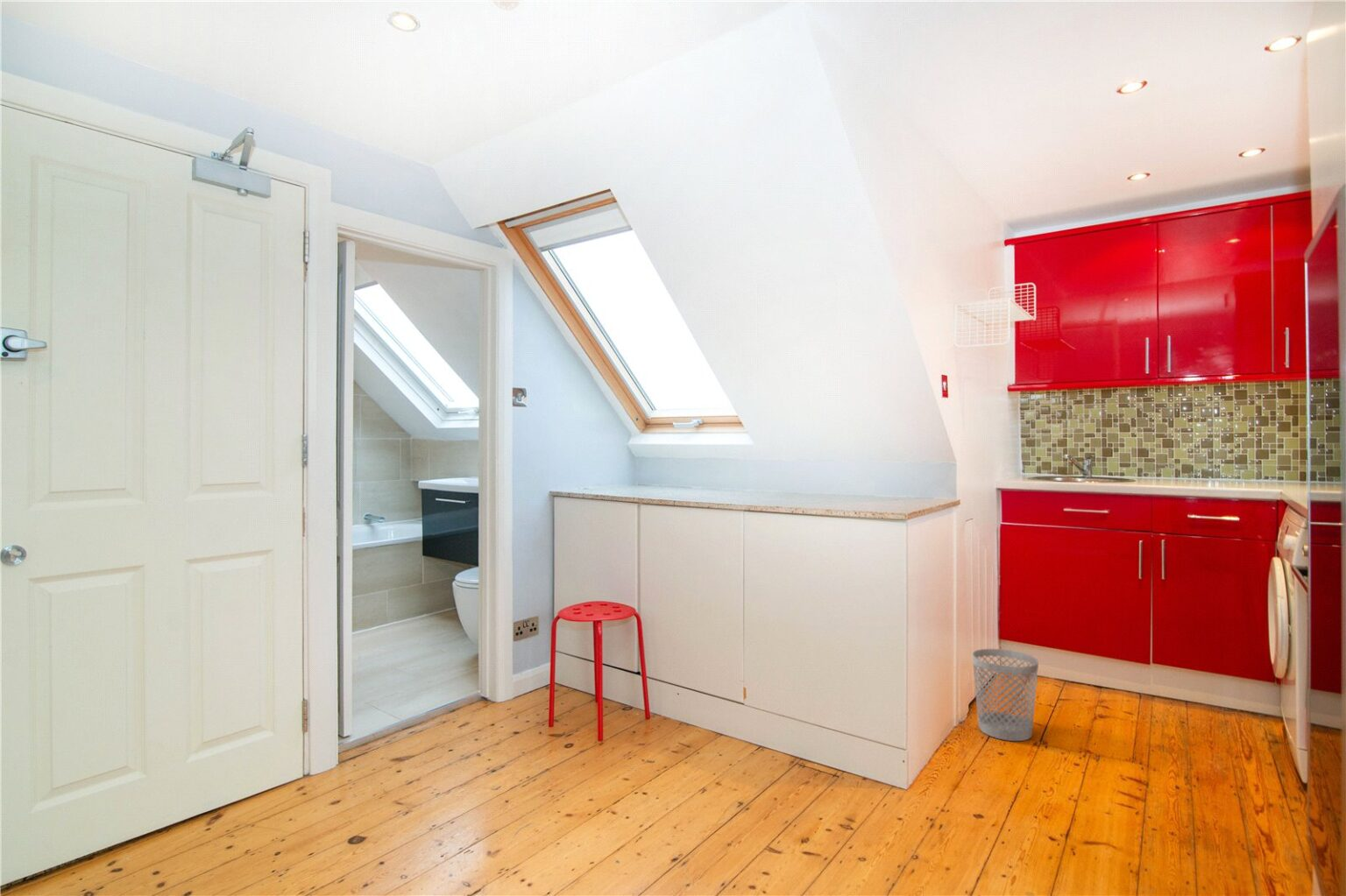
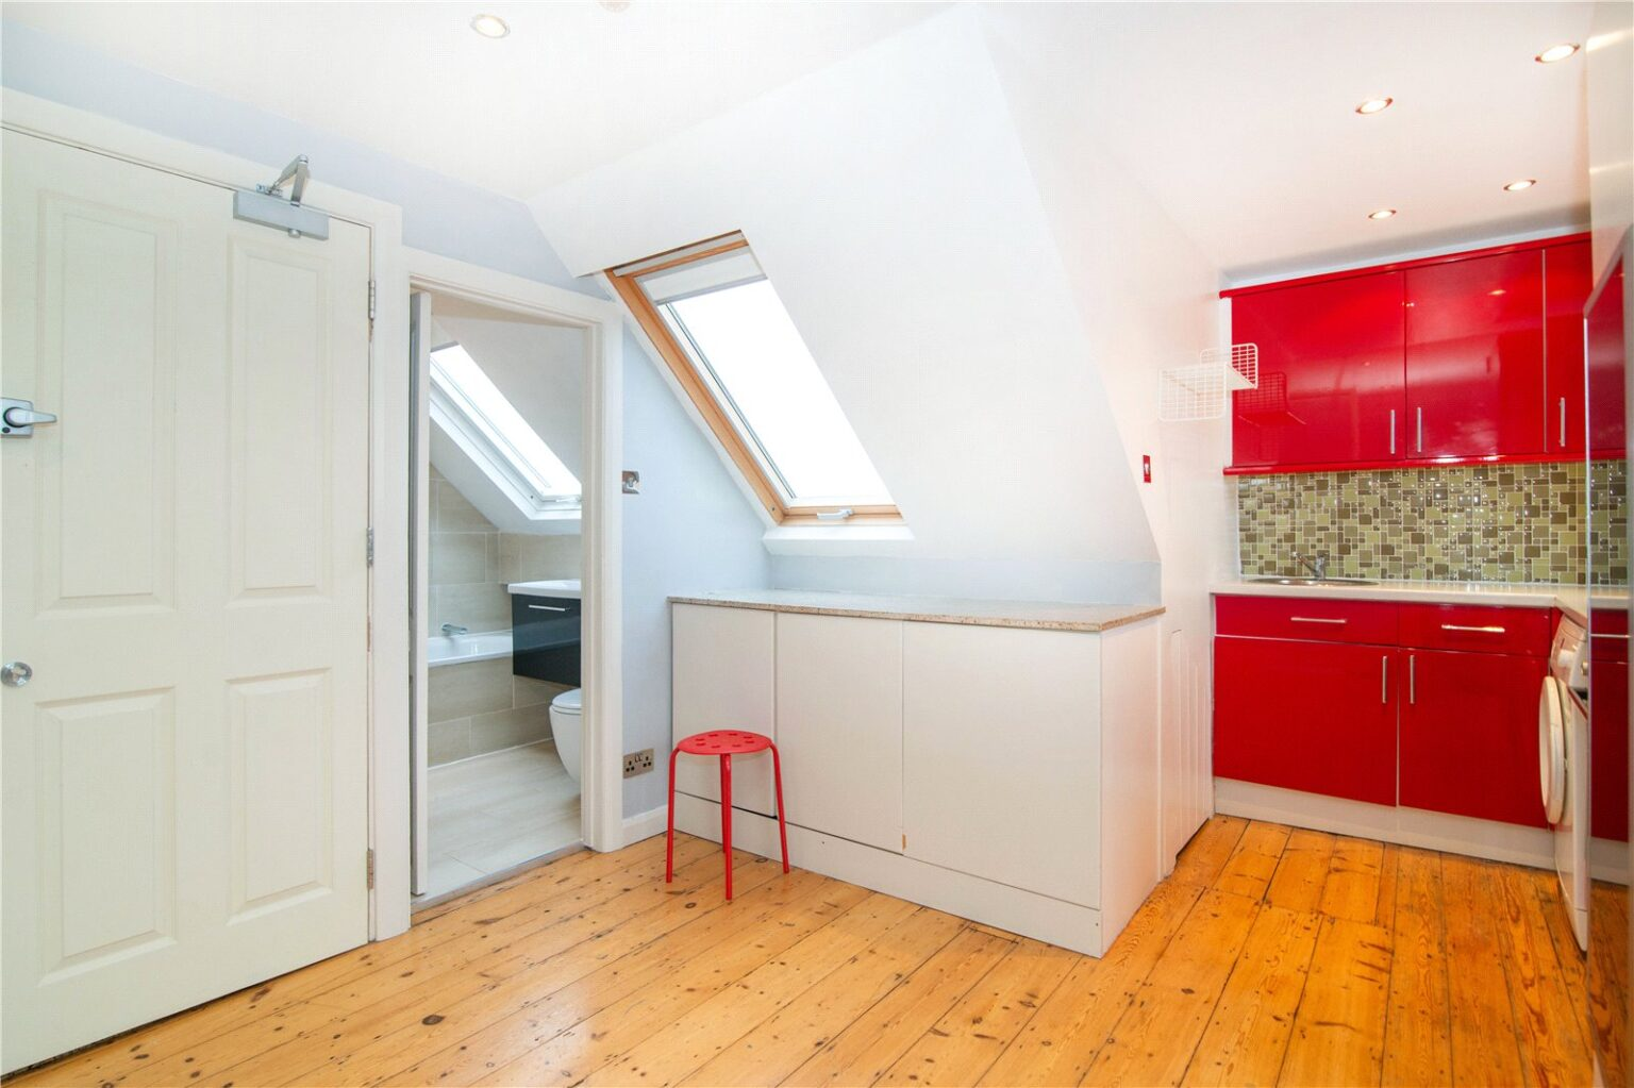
- wastebasket [971,648,1039,742]
